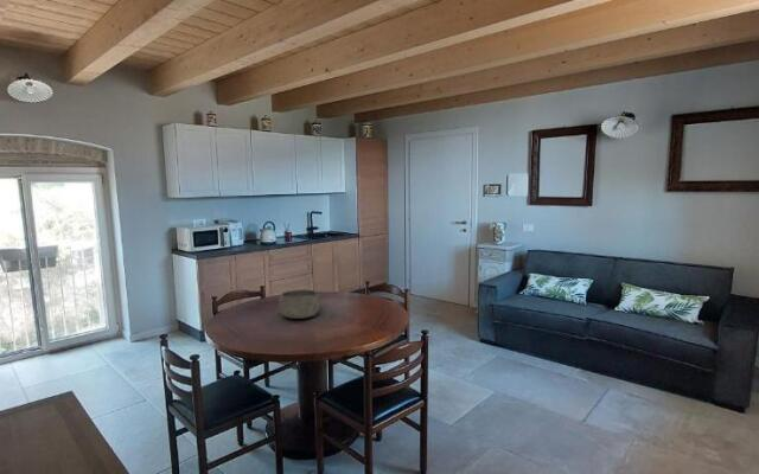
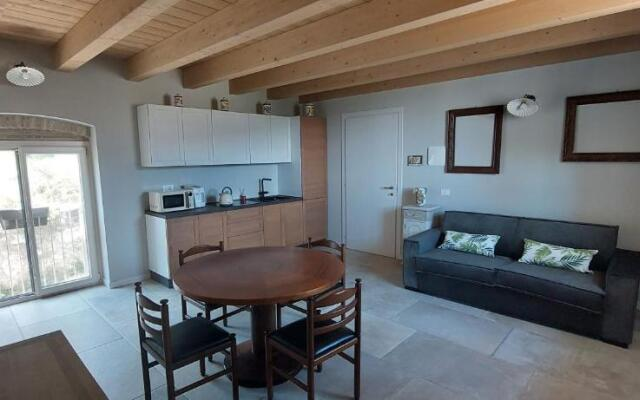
- bowl [278,288,321,320]
